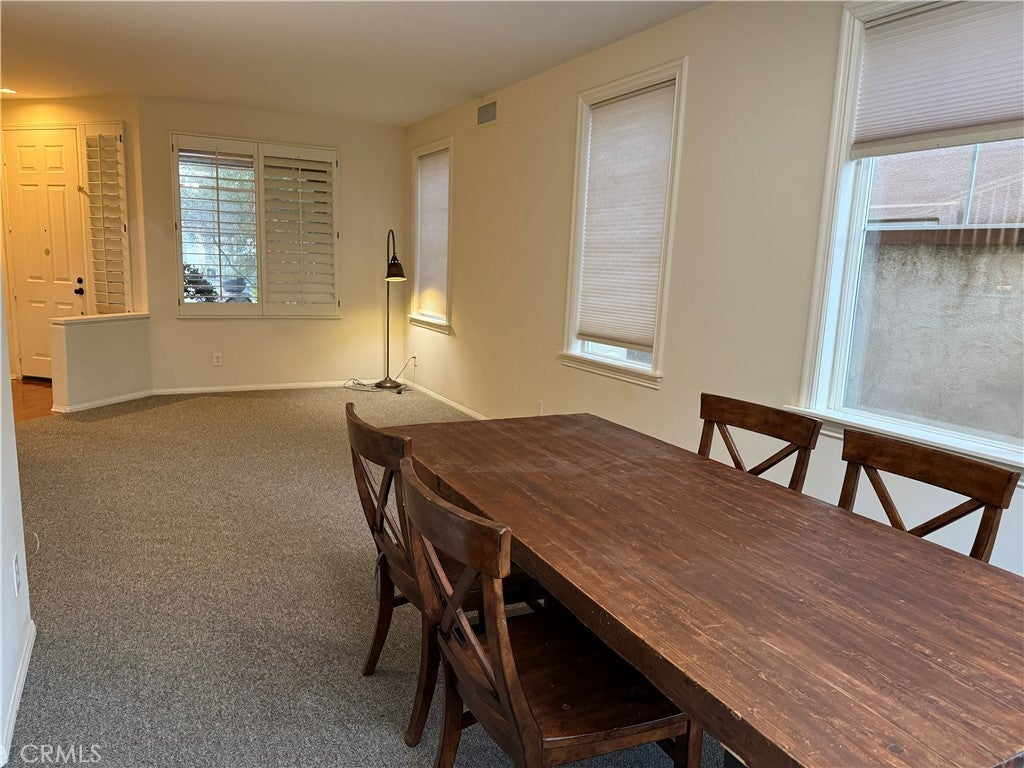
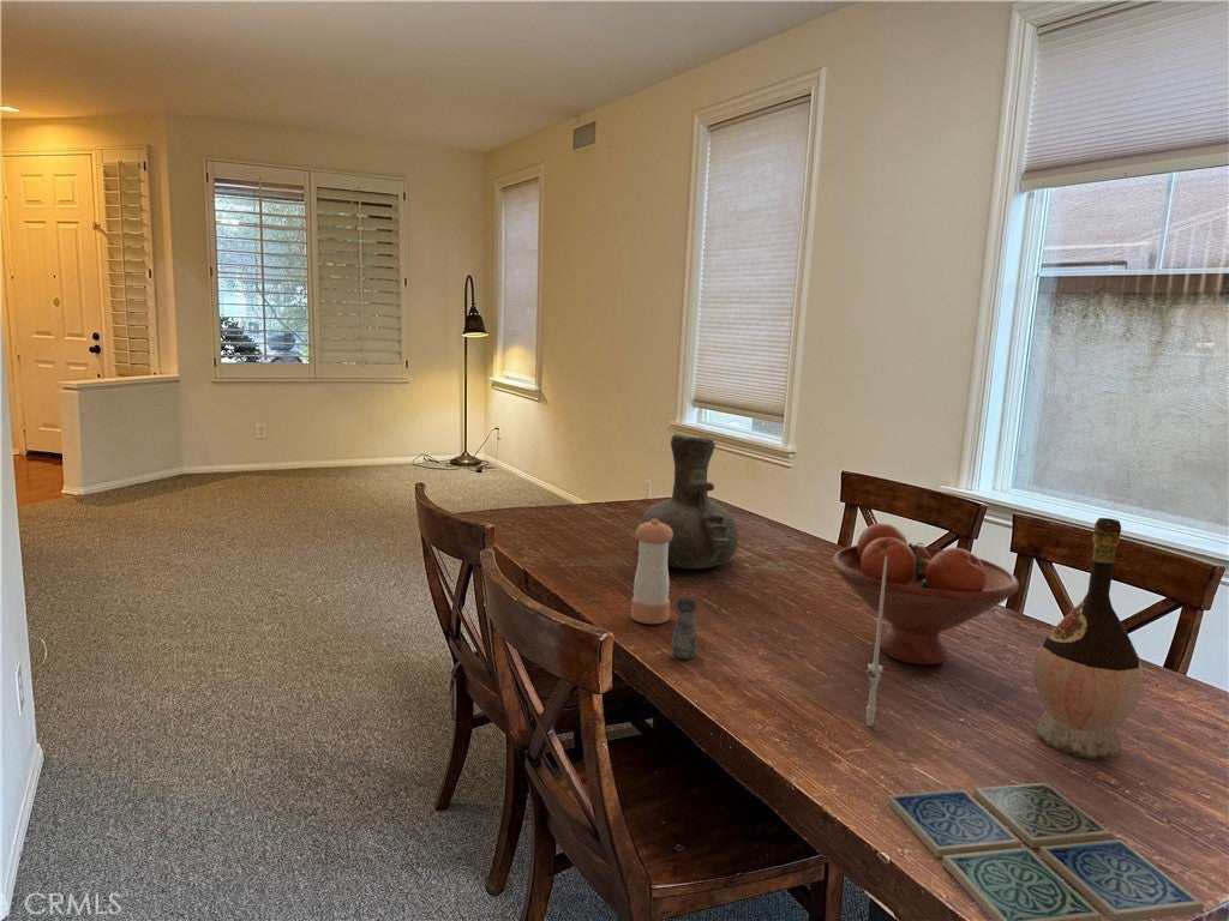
+ fruit bowl [831,523,1020,666]
+ pepper shaker [630,519,673,625]
+ drink coaster [887,782,1205,921]
+ salt shaker [670,596,699,660]
+ wine bottle [1032,517,1144,762]
+ vase [636,433,739,571]
+ candle [865,556,887,727]
